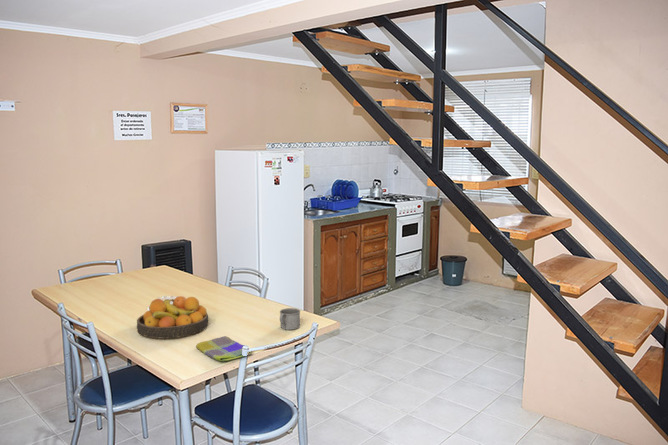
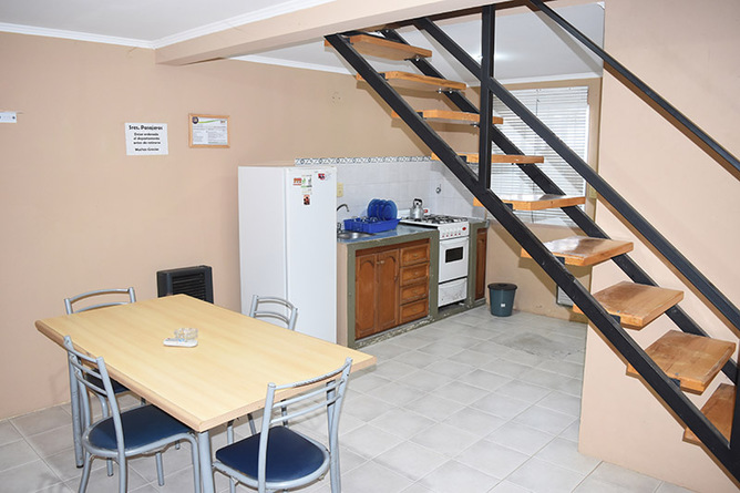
- mug [279,307,301,331]
- fruit bowl [136,295,209,339]
- dish towel [195,335,253,362]
